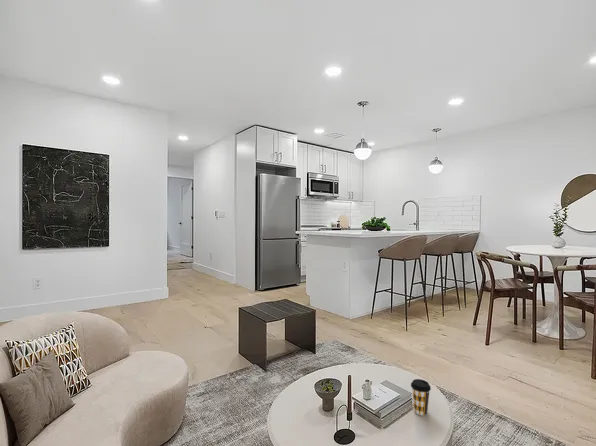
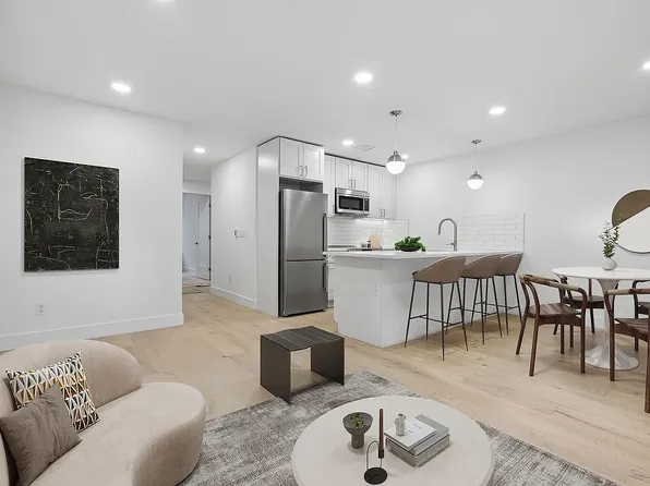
- coffee cup [410,378,432,416]
